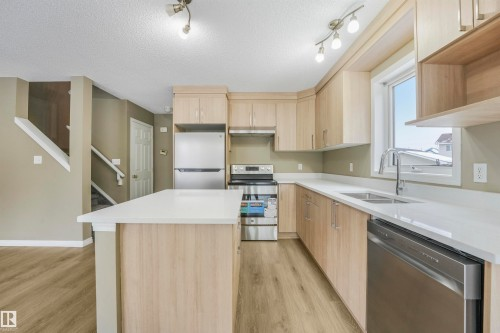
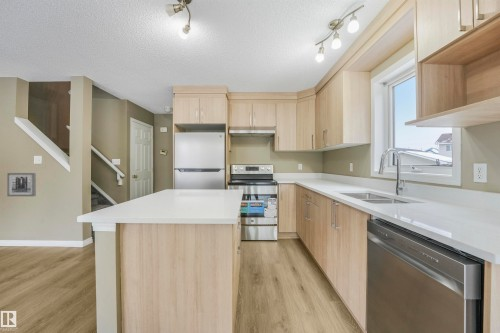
+ wall art [6,172,37,197]
